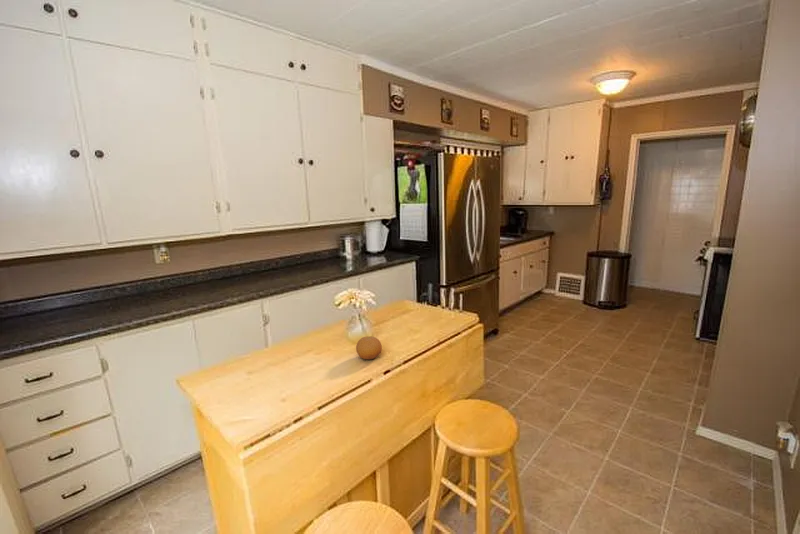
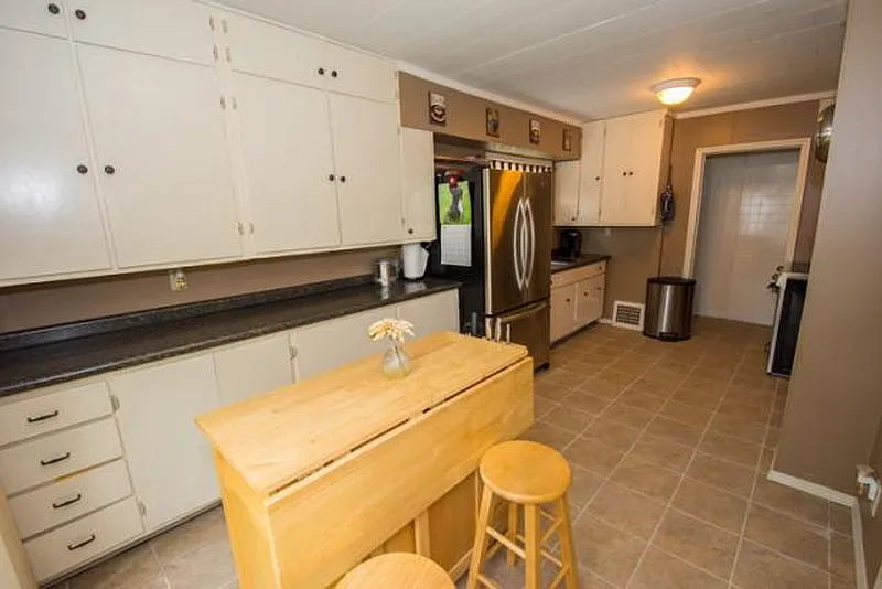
- fruit [355,336,383,360]
